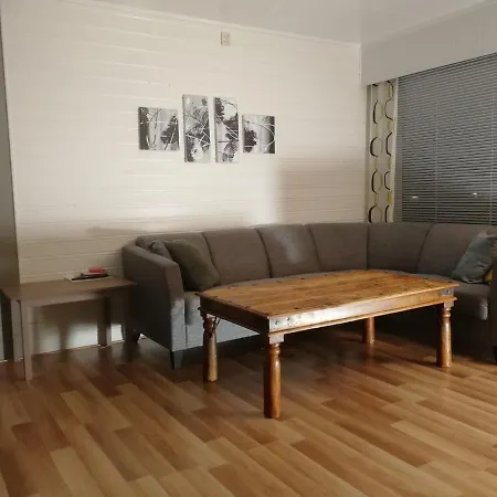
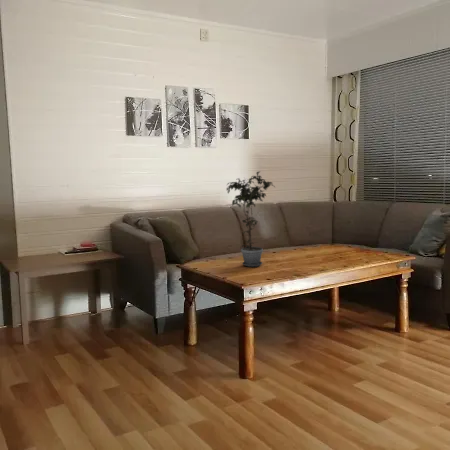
+ potted plant [225,170,277,268]
